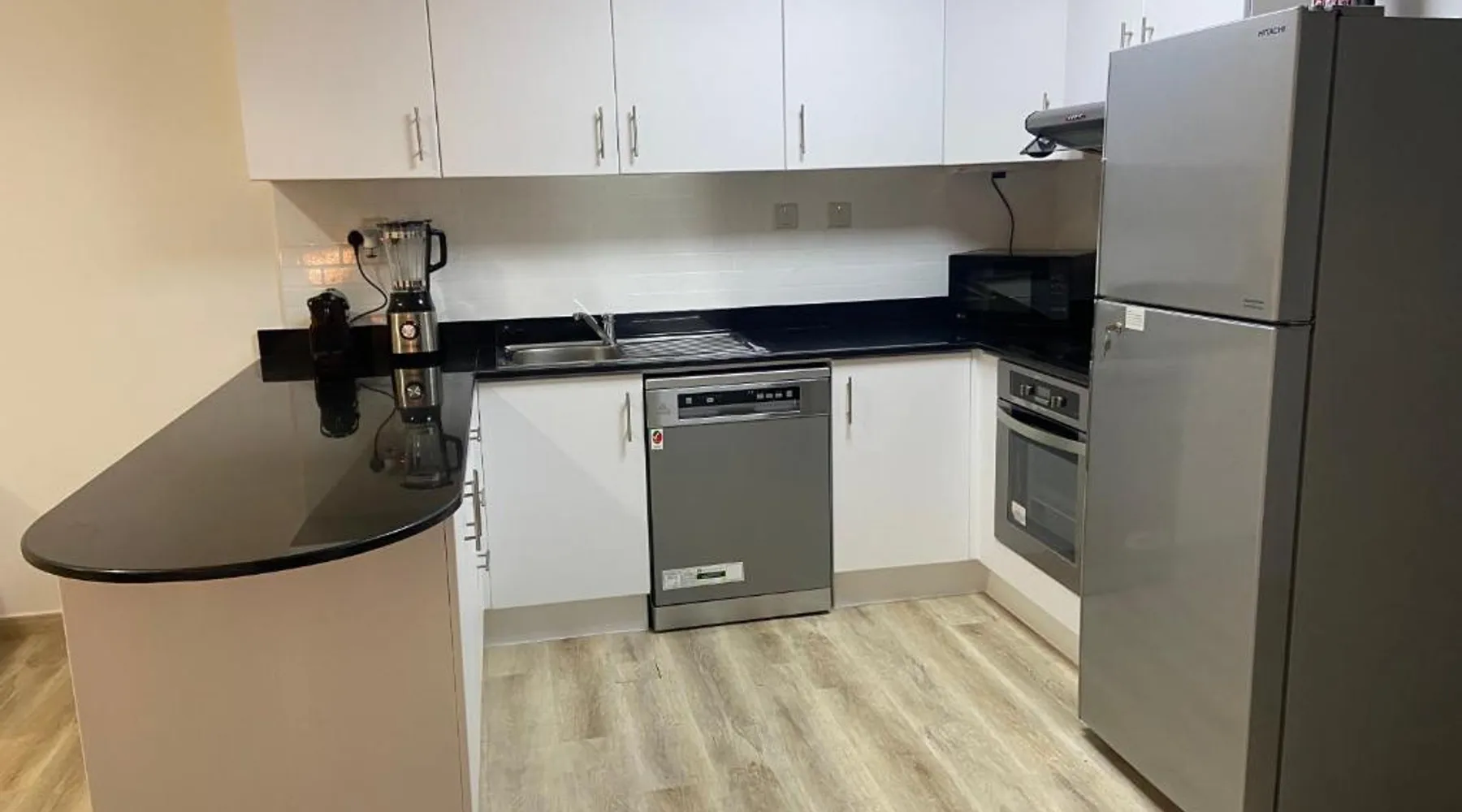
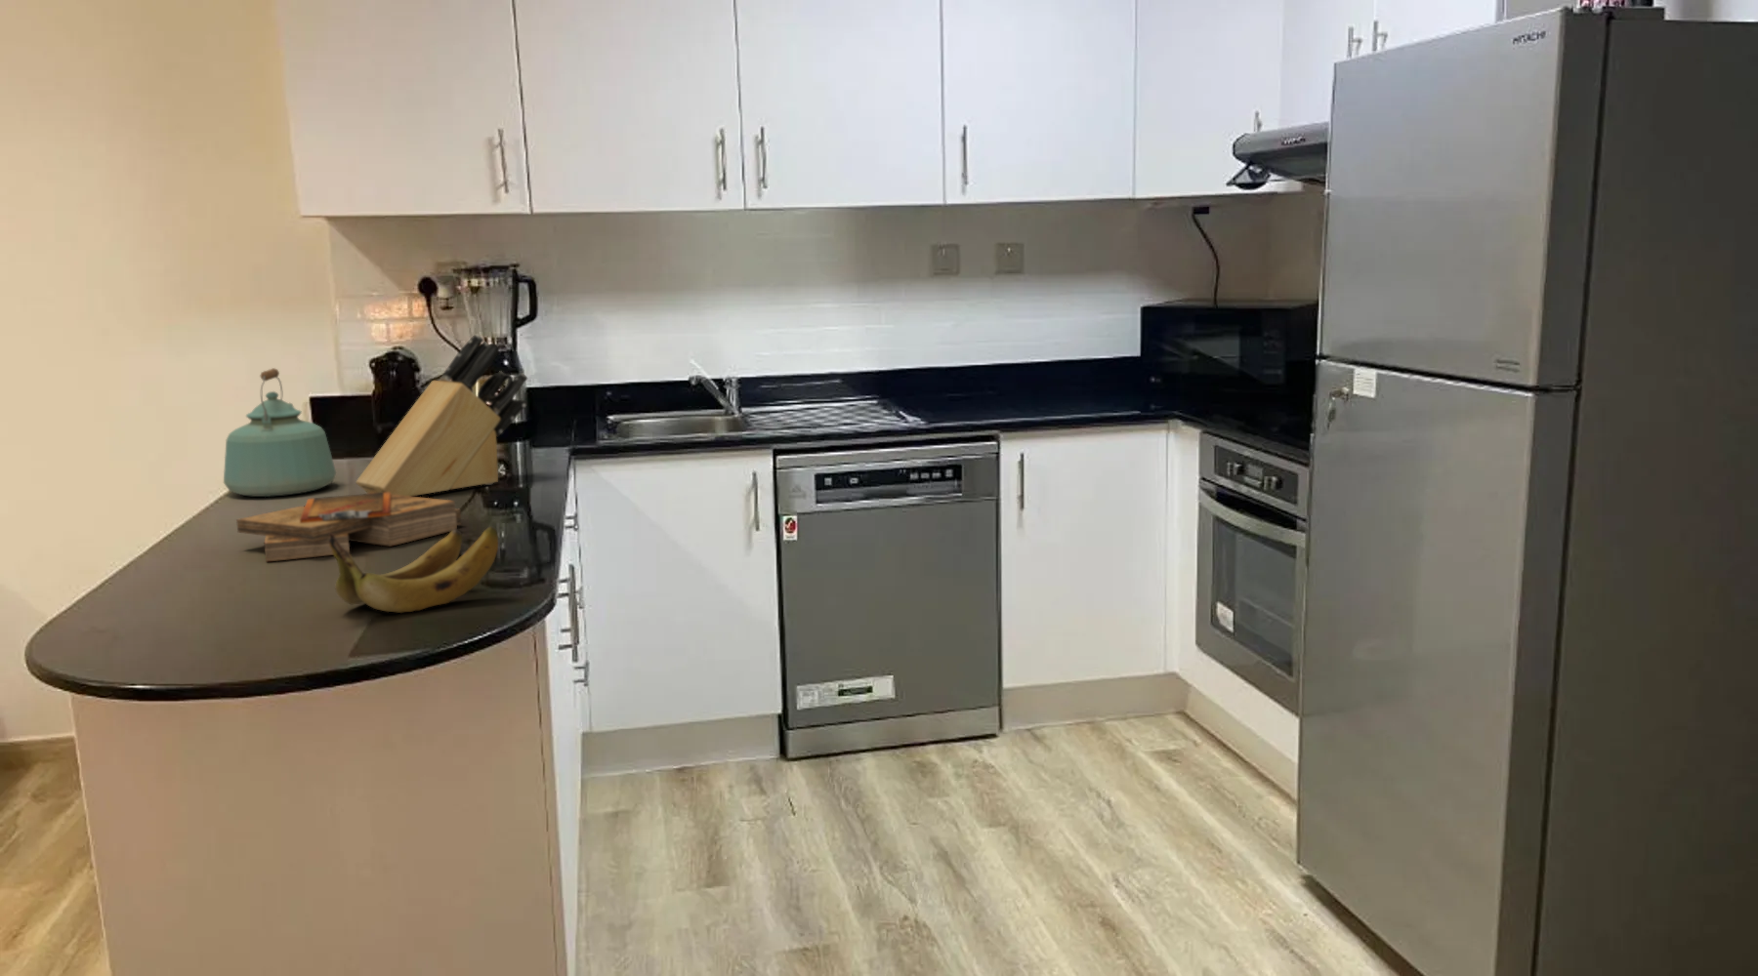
+ clipboard [236,492,462,564]
+ knife block [355,333,528,496]
+ kettle [222,367,337,498]
+ banana [329,525,499,614]
